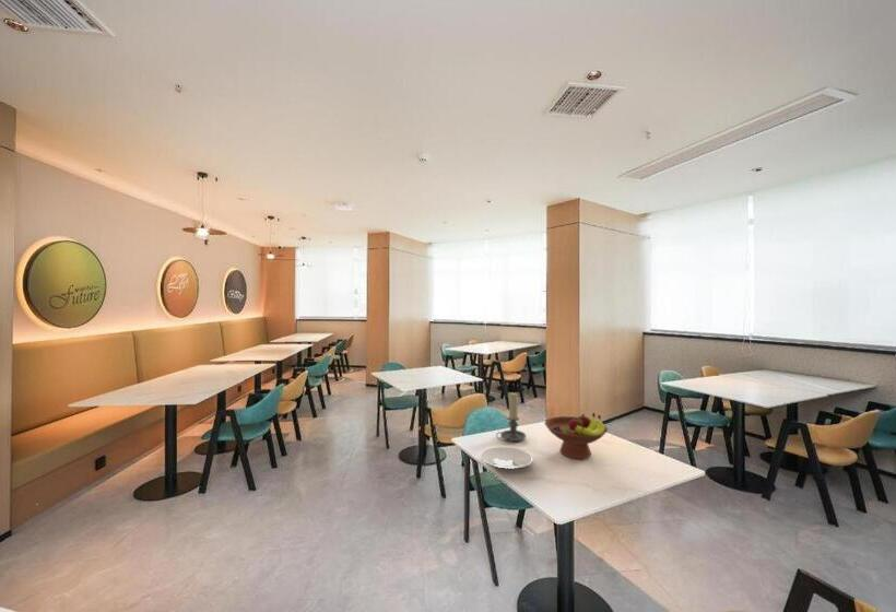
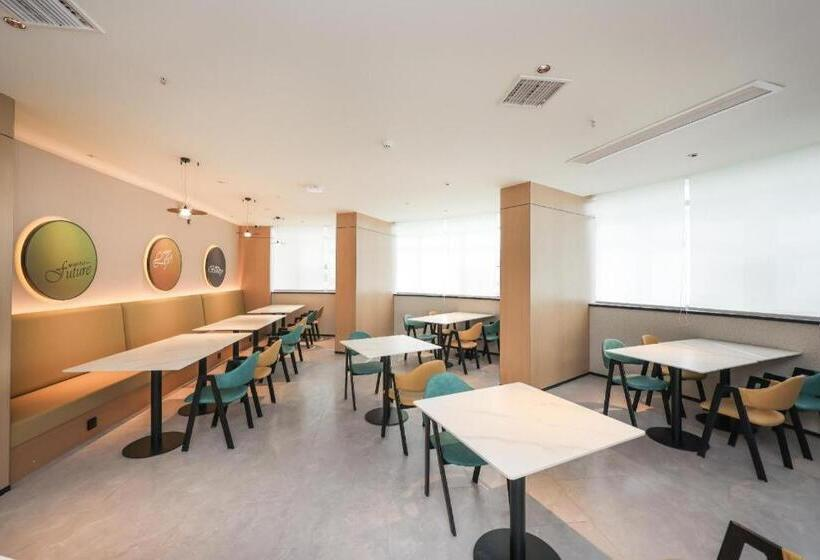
- fruit bowl [544,412,609,460]
- plate [480,446,533,470]
- candle holder [495,391,527,443]
